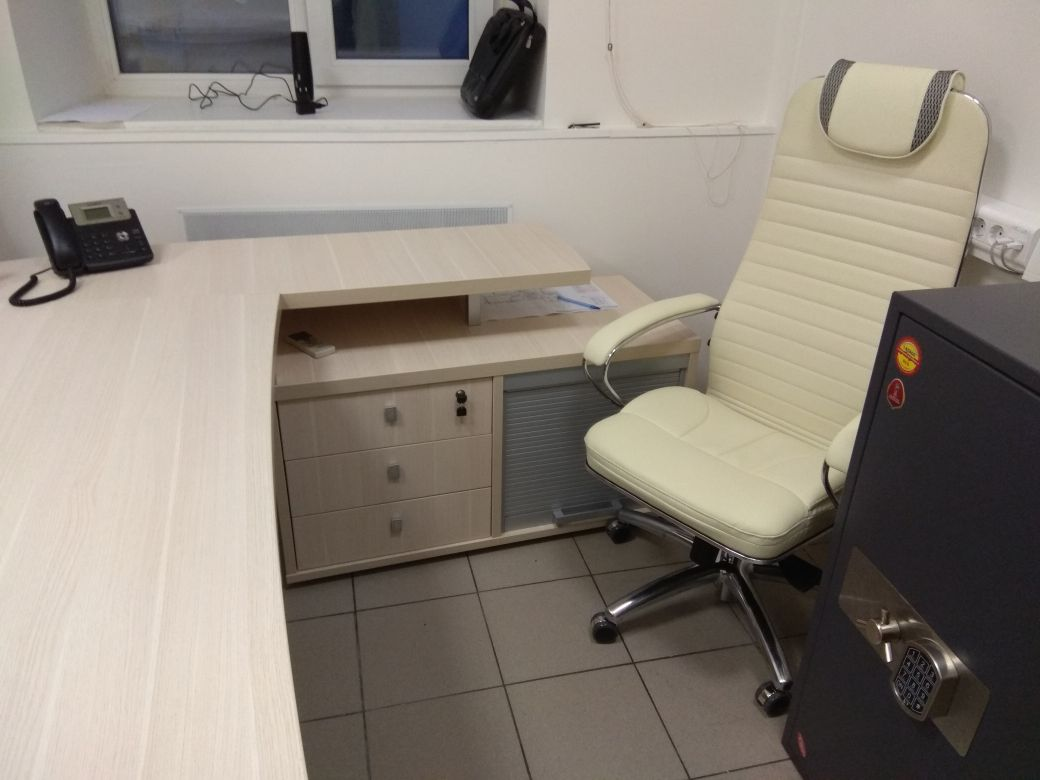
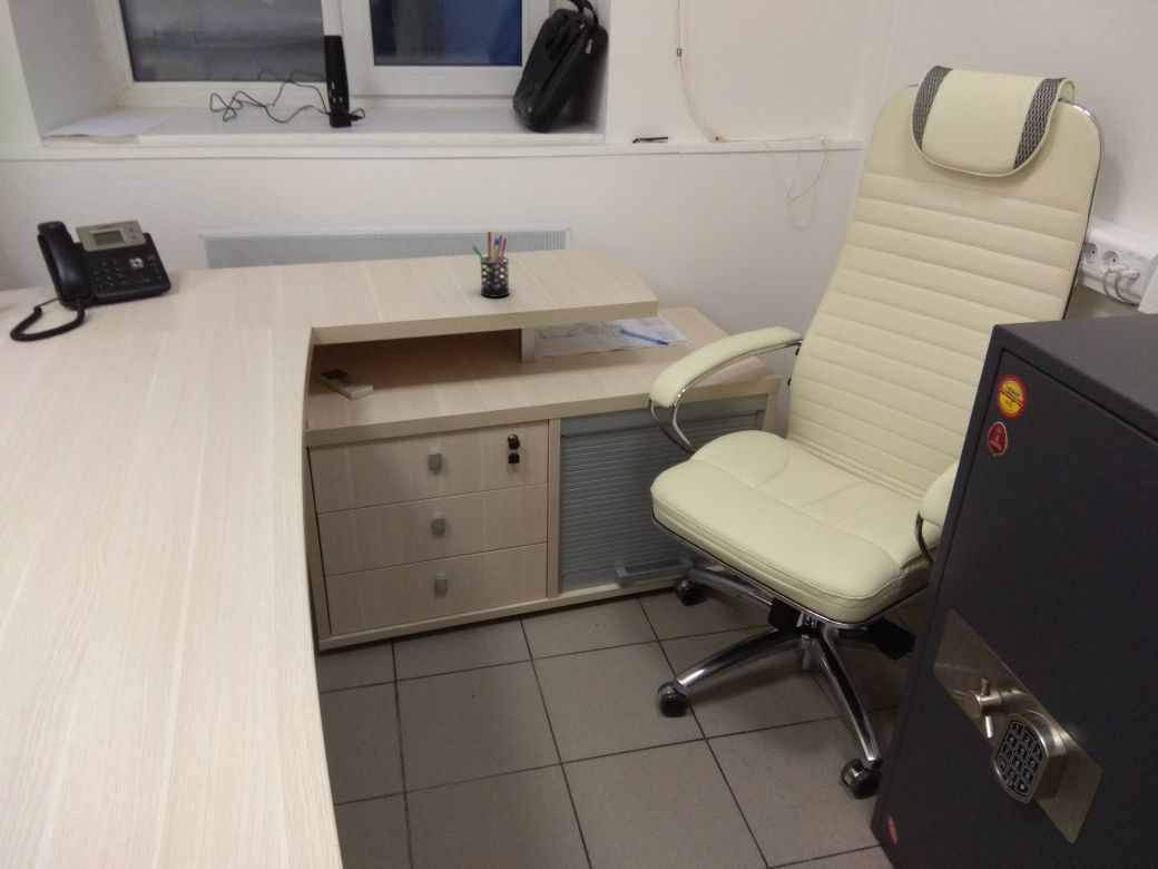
+ pen holder [471,231,510,299]
